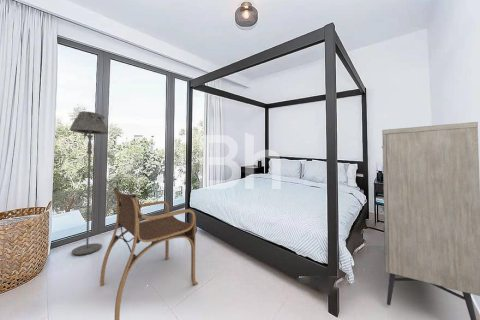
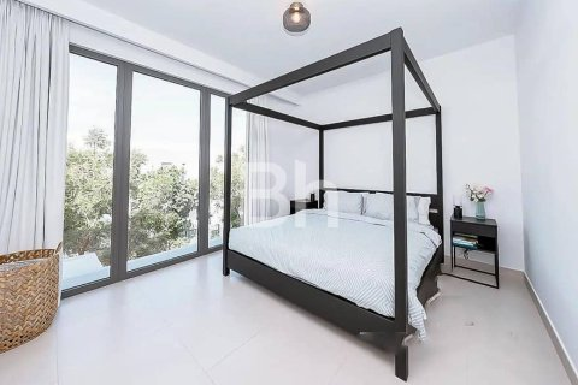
- dresser [381,121,480,320]
- floor lamp [69,111,109,256]
- armchair [99,187,199,320]
